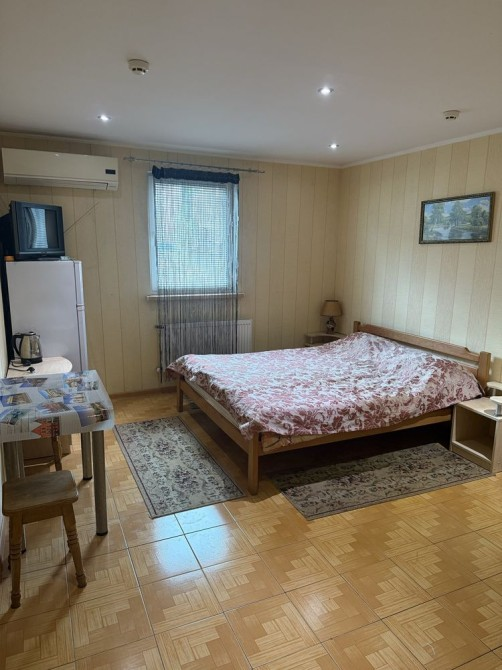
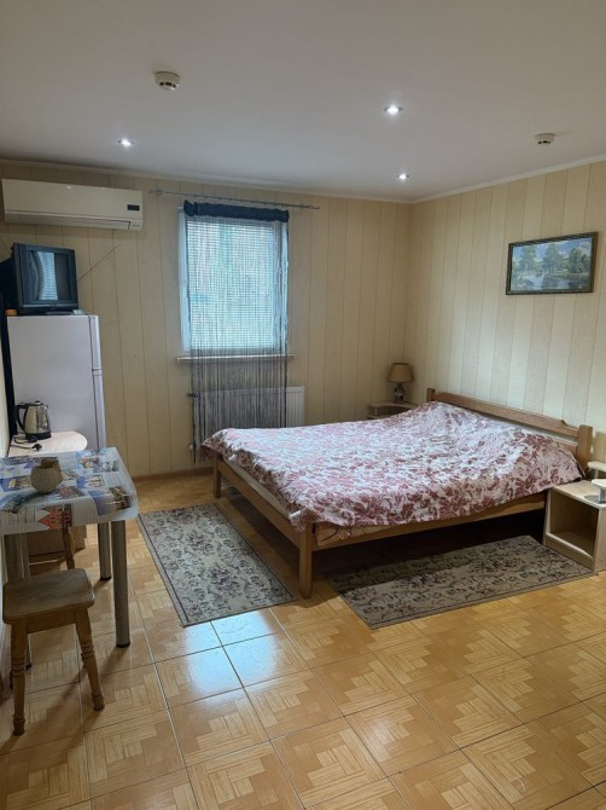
+ mug [29,457,64,494]
